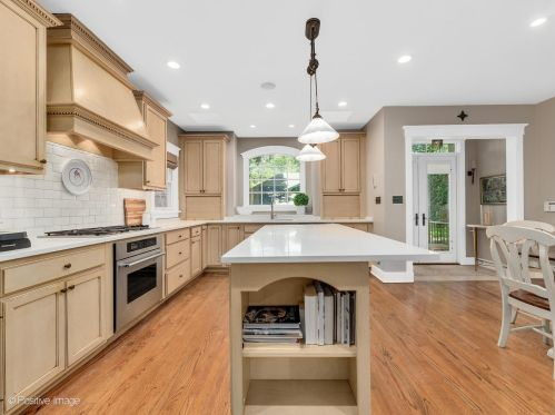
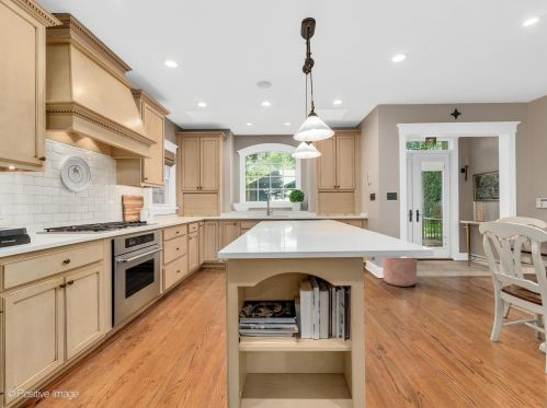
+ planter [381,257,418,288]
